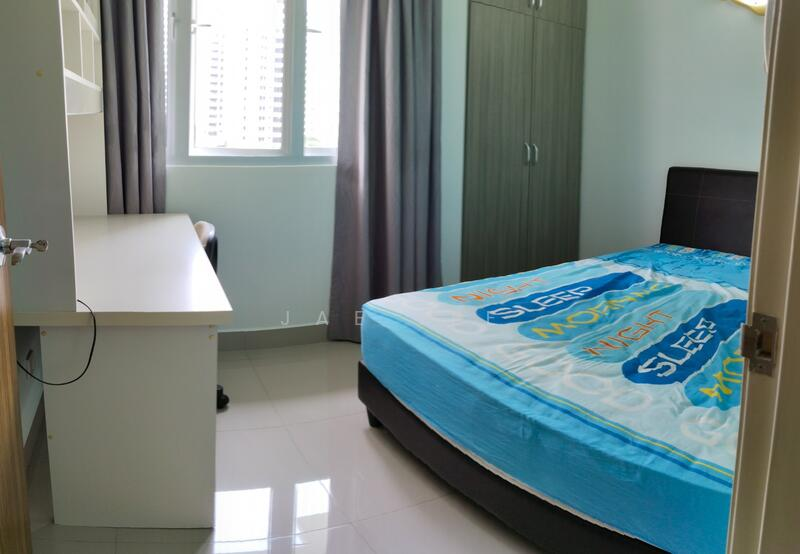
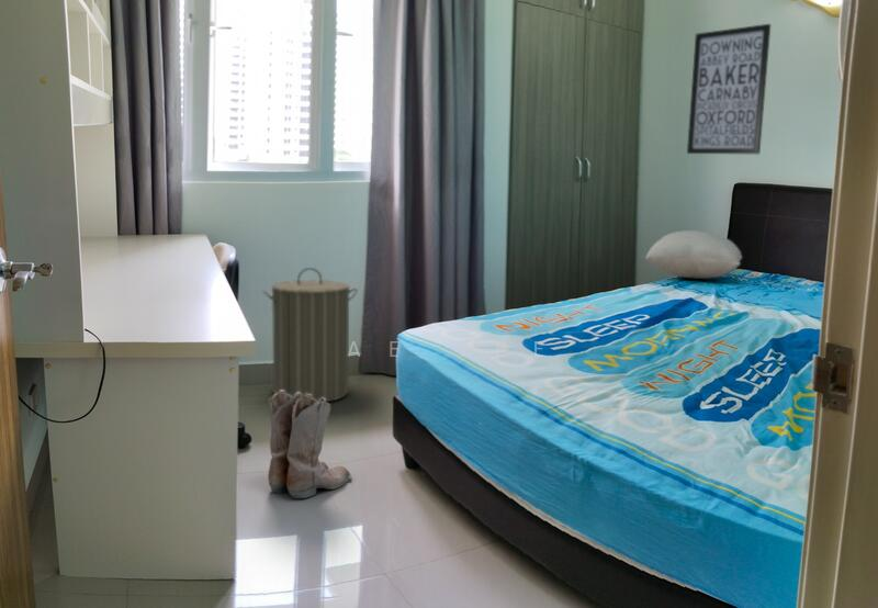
+ pillow [644,229,743,280]
+ boots [267,390,352,499]
+ wall art [686,23,772,155]
+ laundry hamper [261,267,359,403]
